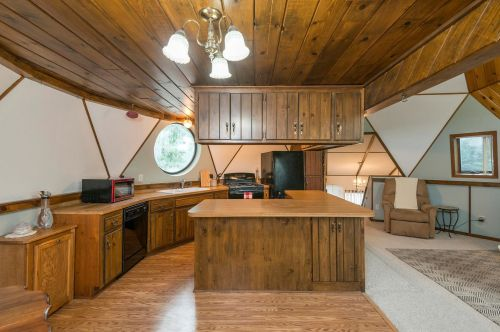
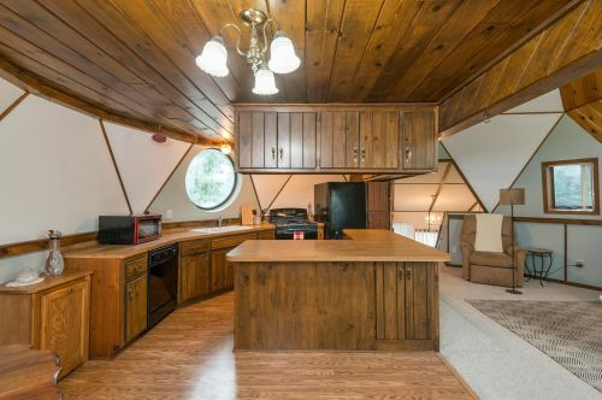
+ floor lamp [498,187,526,295]
